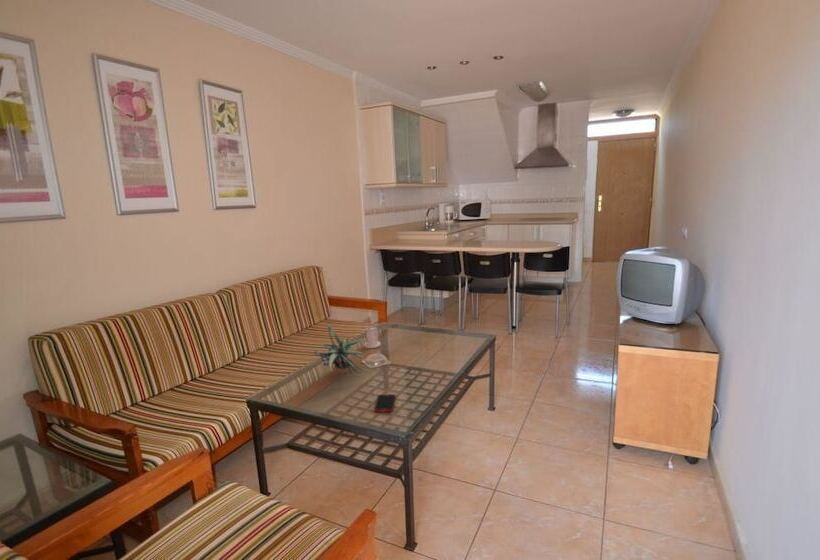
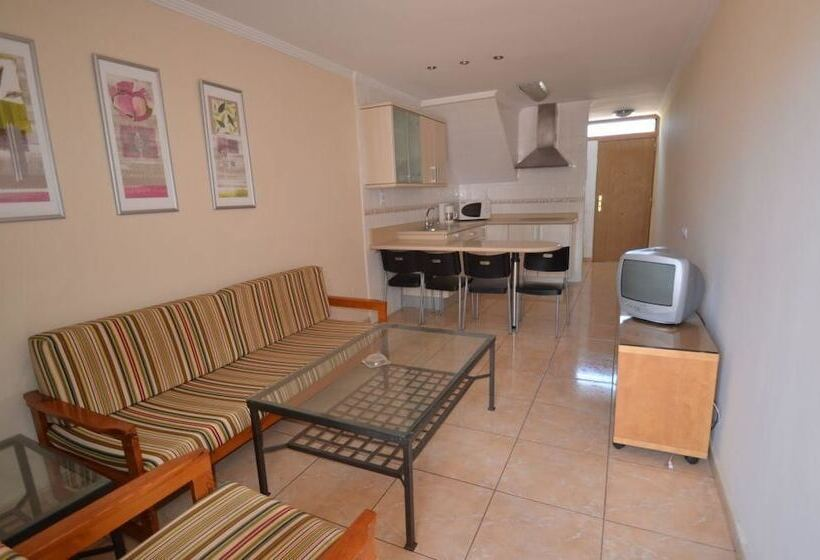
- cell phone [374,394,397,413]
- plant [313,323,368,377]
- candle [363,325,382,349]
